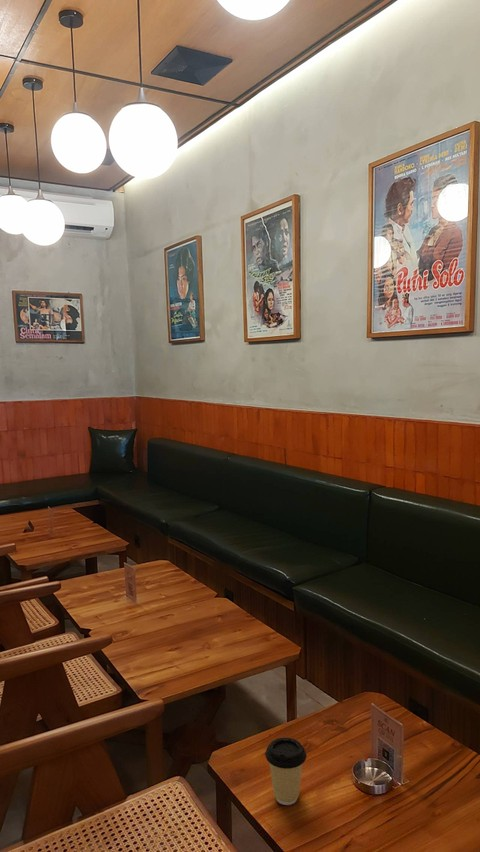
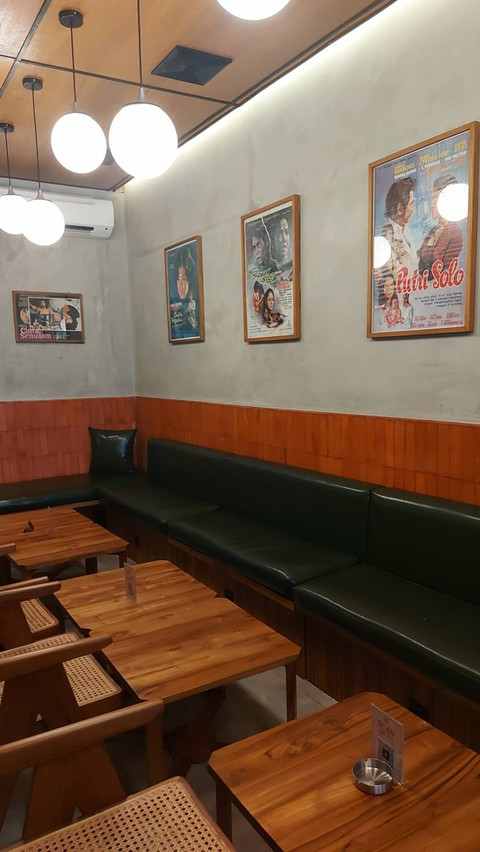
- coffee cup [264,737,307,806]
